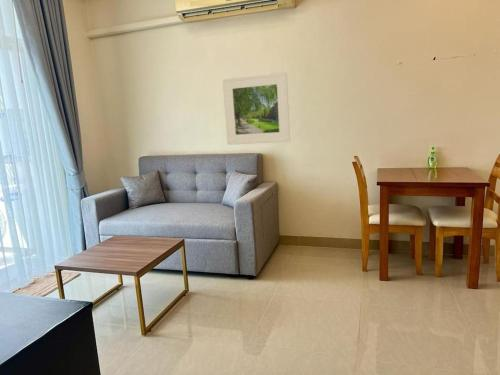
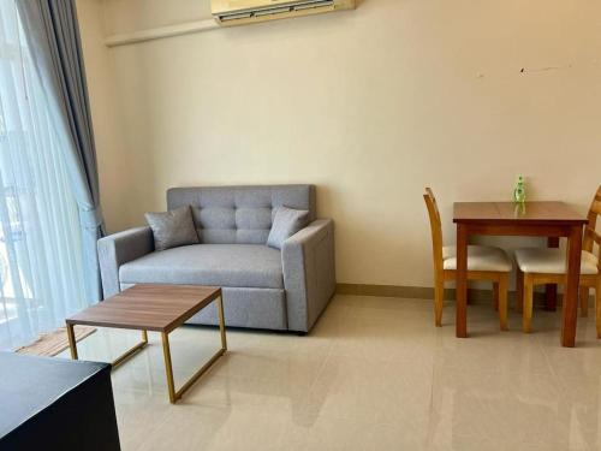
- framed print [222,72,291,146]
